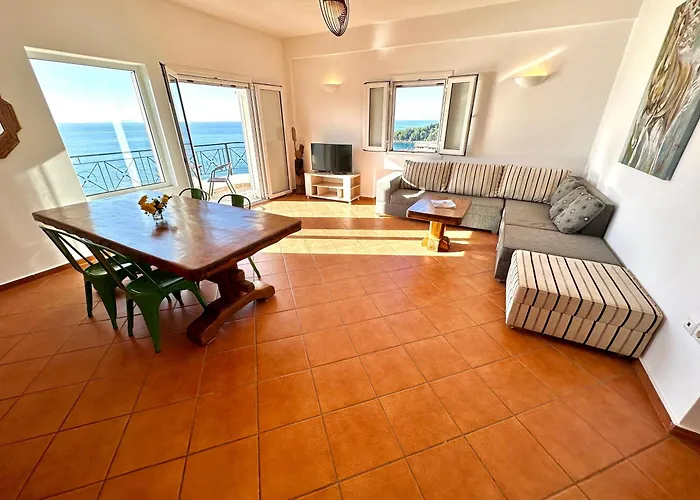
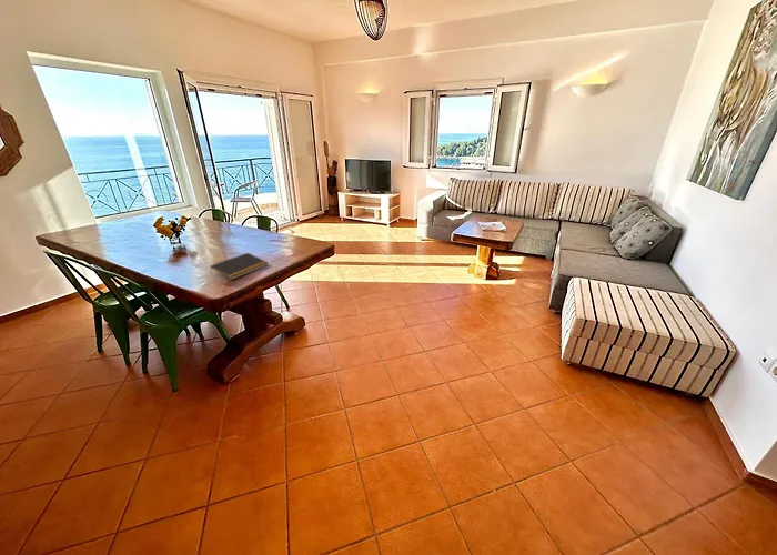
+ notepad [209,252,270,281]
